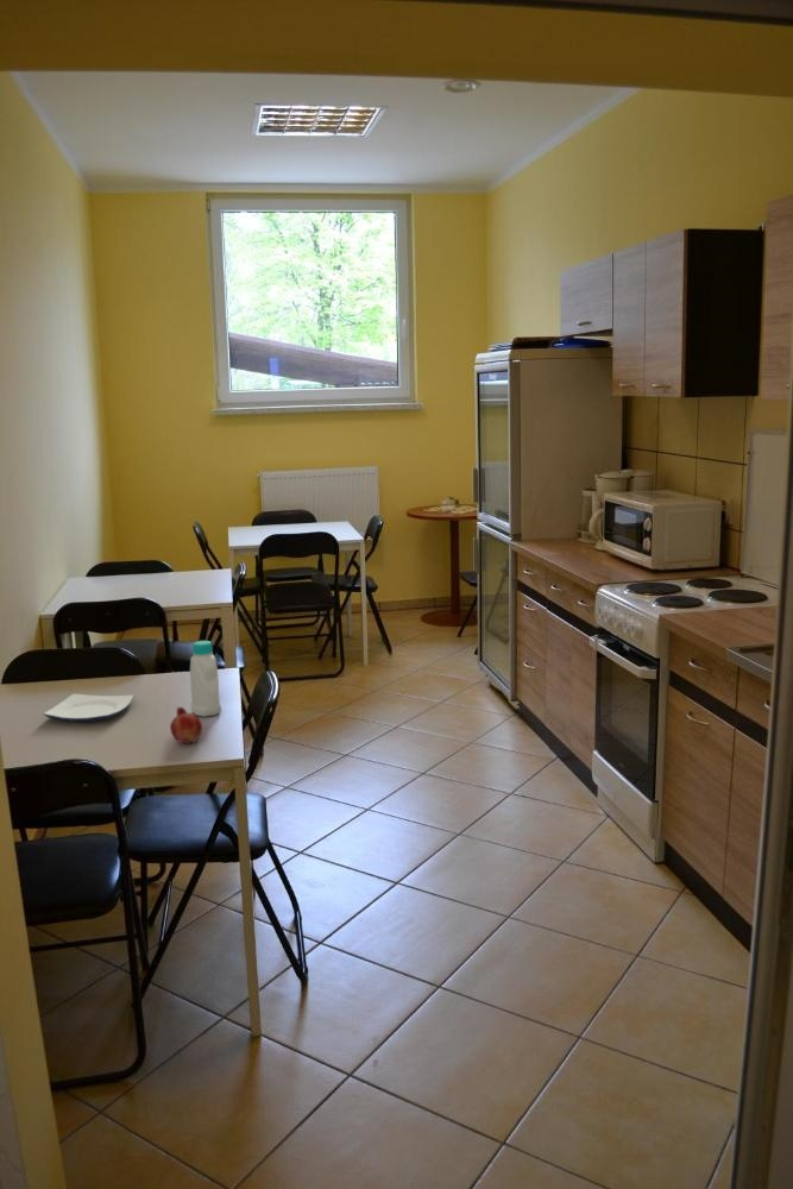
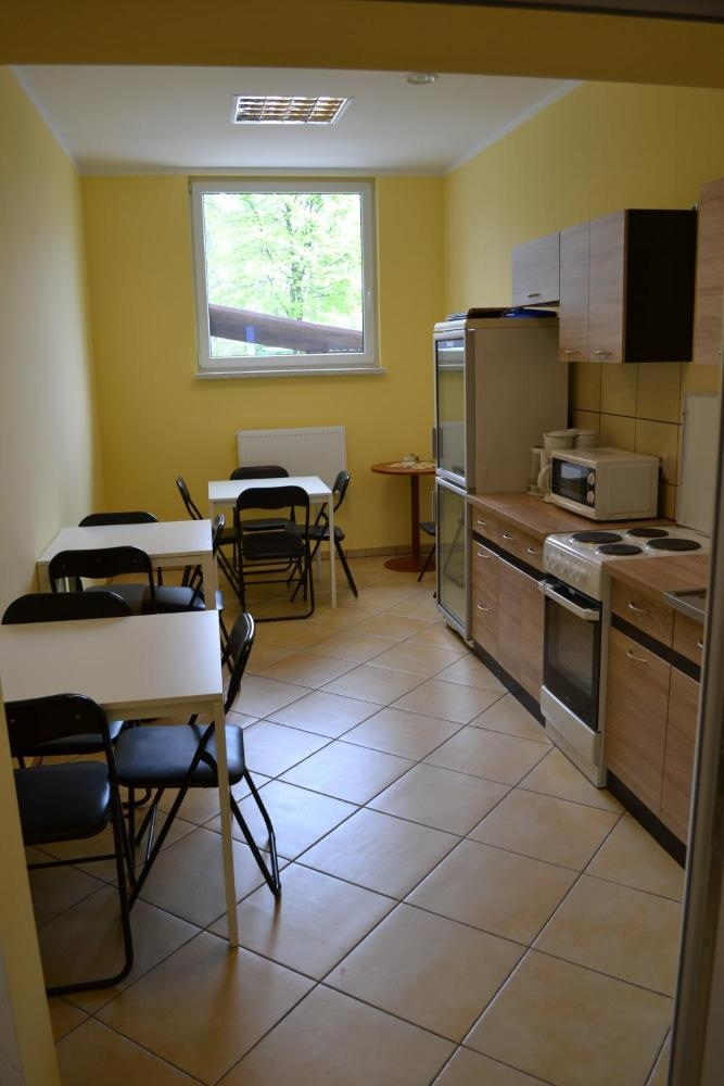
- bottle [189,640,222,718]
- plate [43,693,136,723]
- fruit [169,706,203,746]
